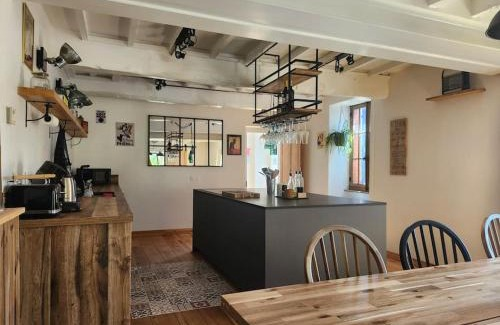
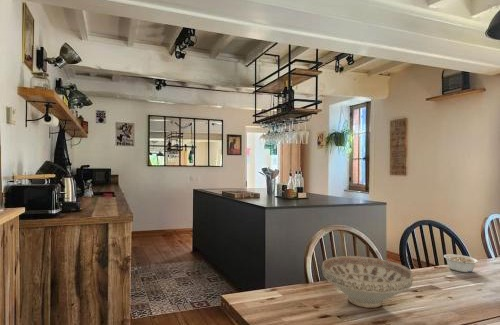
+ legume [443,253,479,273]
+ decorative bowl [321,255,414,309]
